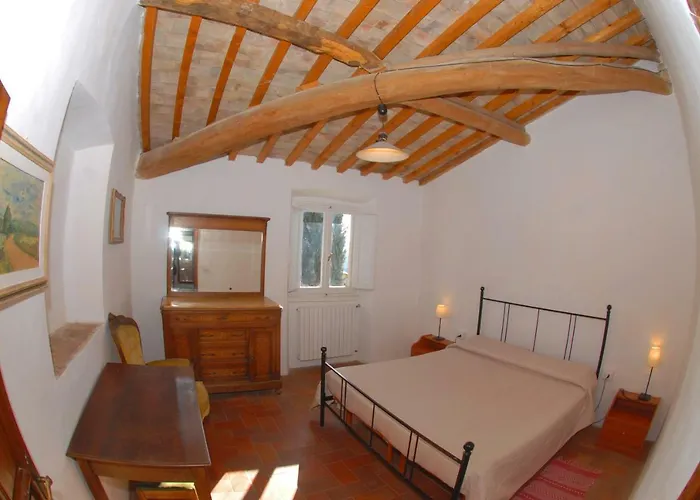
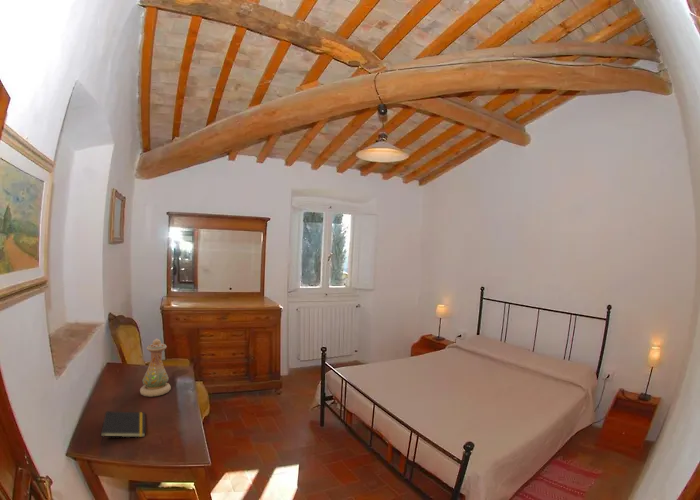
+ notepad [100,410,146,446]
+ vase [139,338,172,398]
